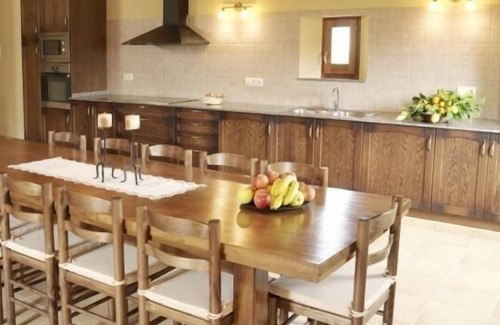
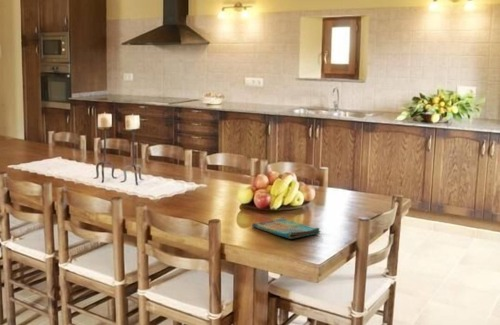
+ dish towel [251,217,322,240]
